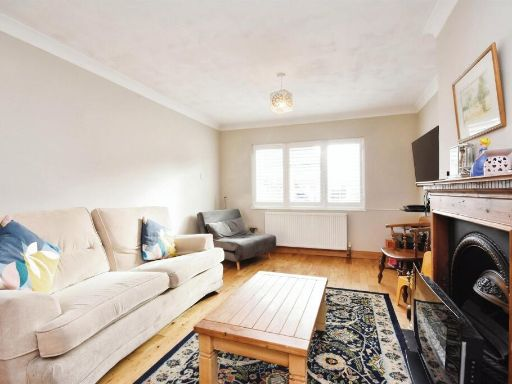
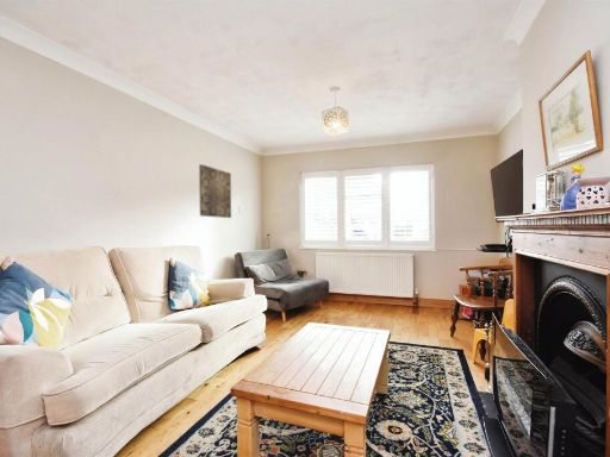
+ wall art [198,163,232,219]
